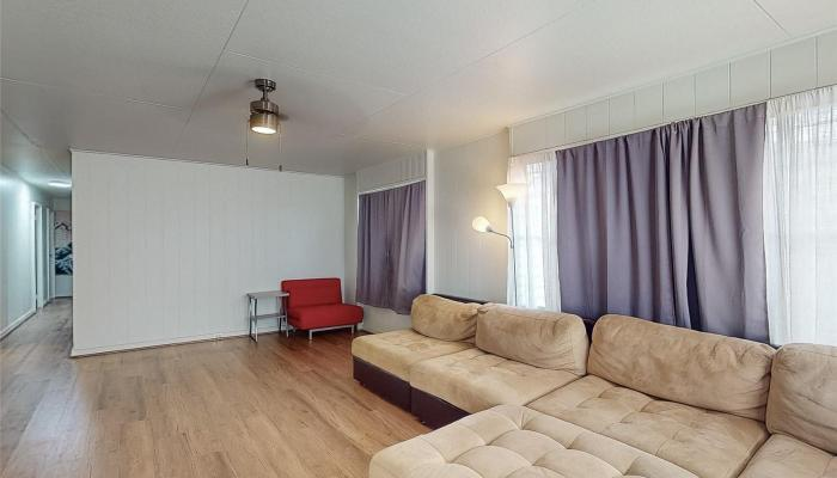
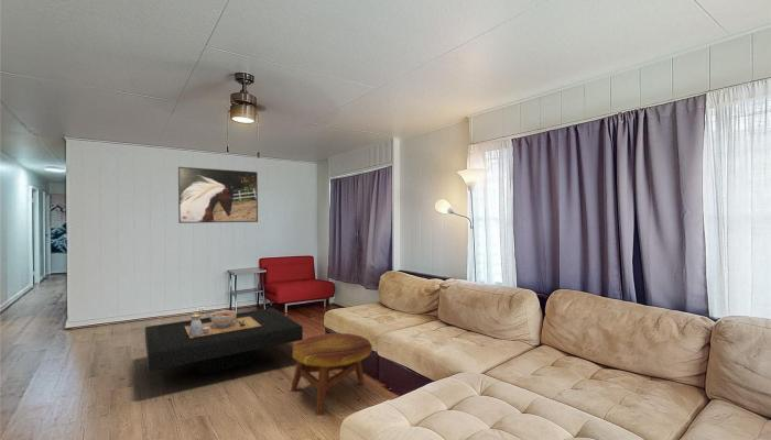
+ coffee table [144,307,304,375]
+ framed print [177,166,259,224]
+ side table [290,332,373,417]
